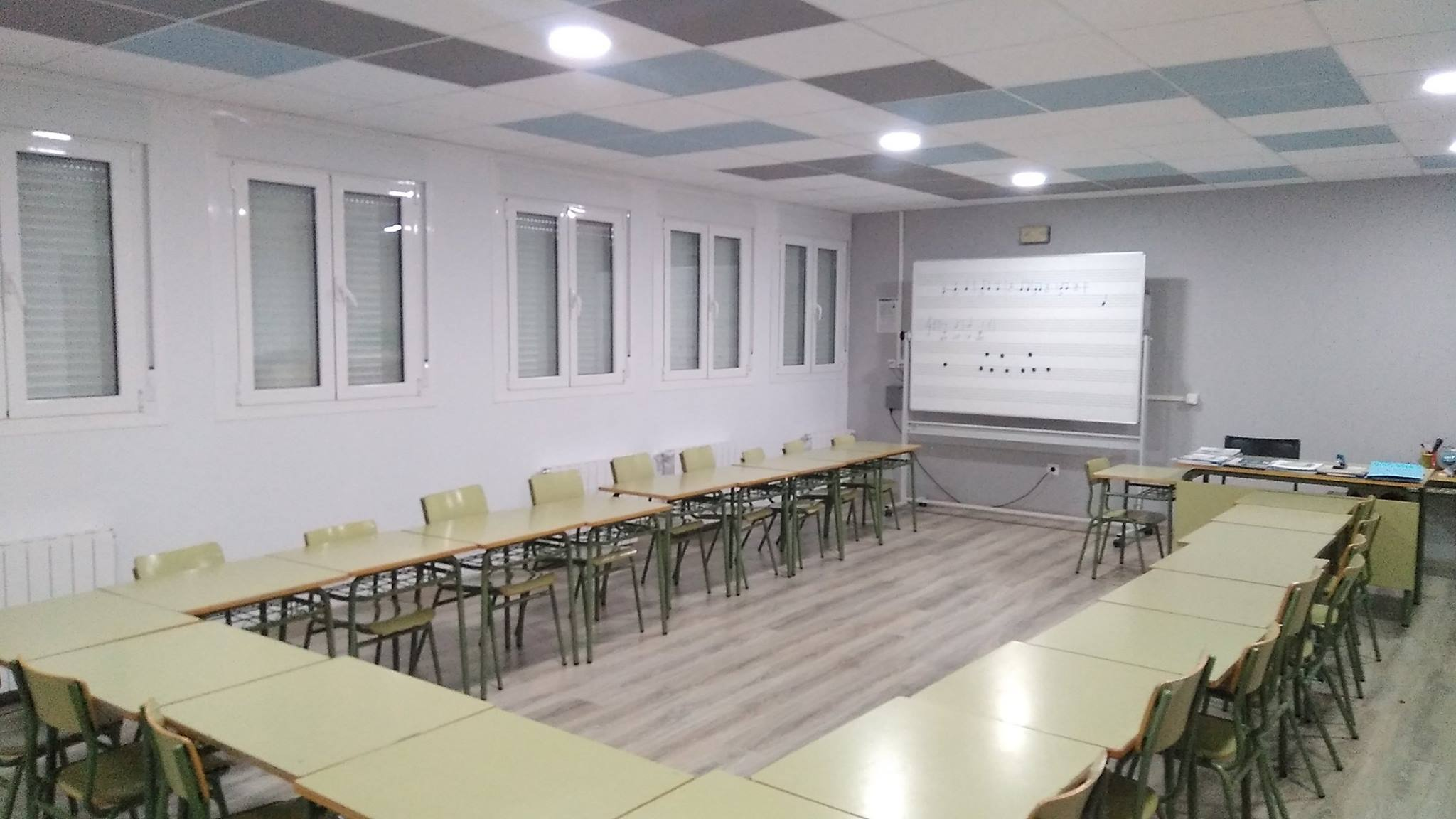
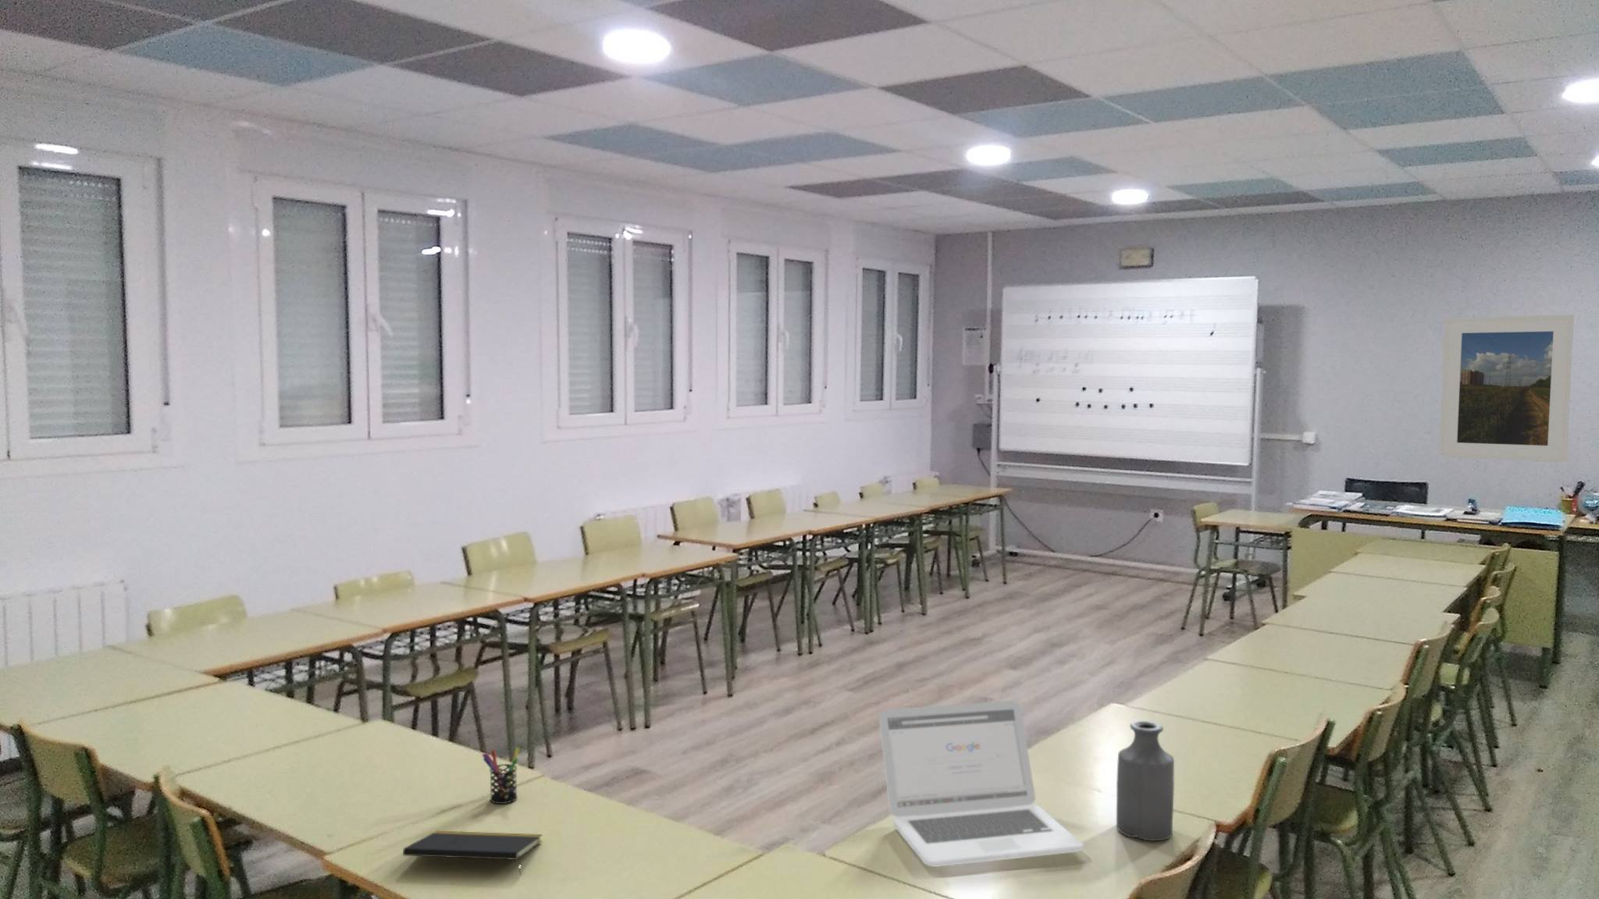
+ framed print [1439,314,1575,463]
+ bottle [1116,720,1175,841]
+ laptop [879,700,1084,868]
+ pen holder [481,746,519,805]
+ notepad [402,830,544,876]
